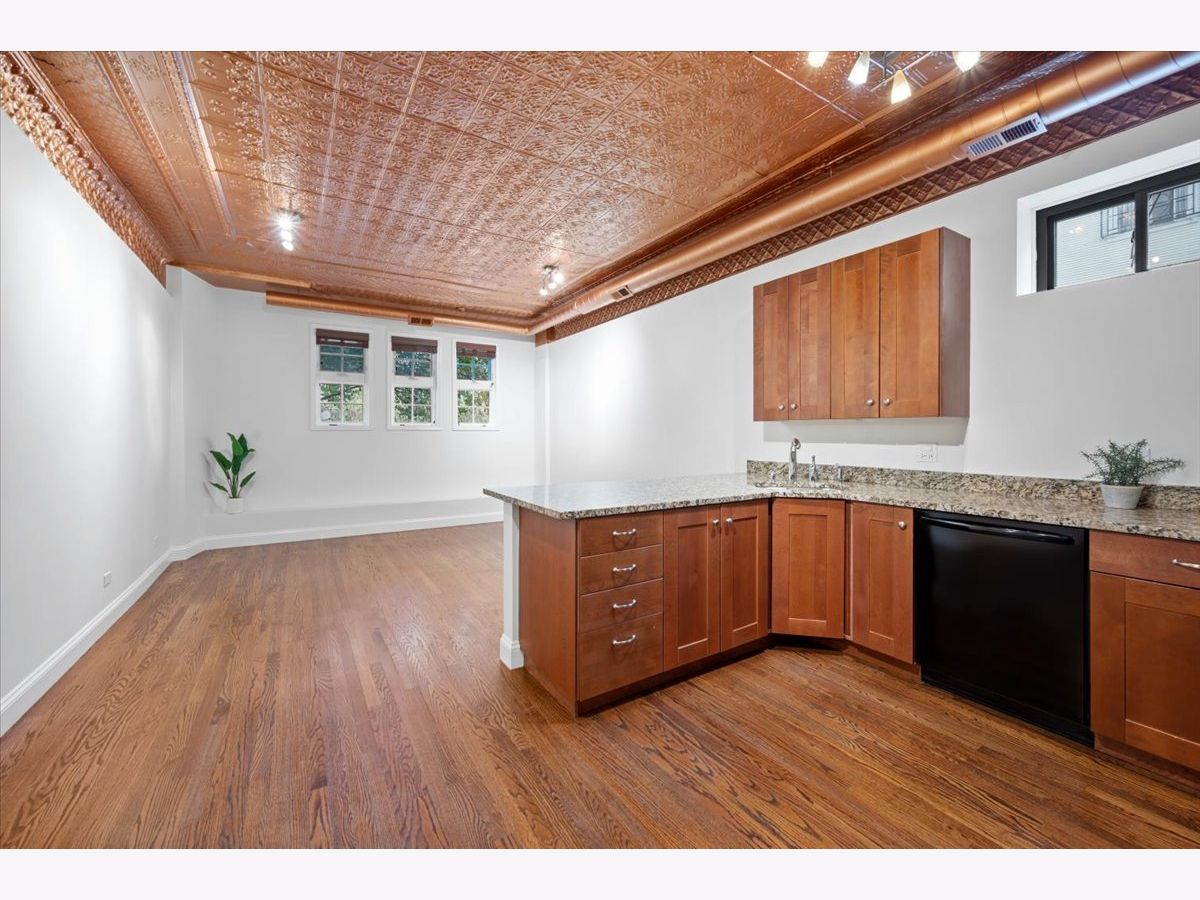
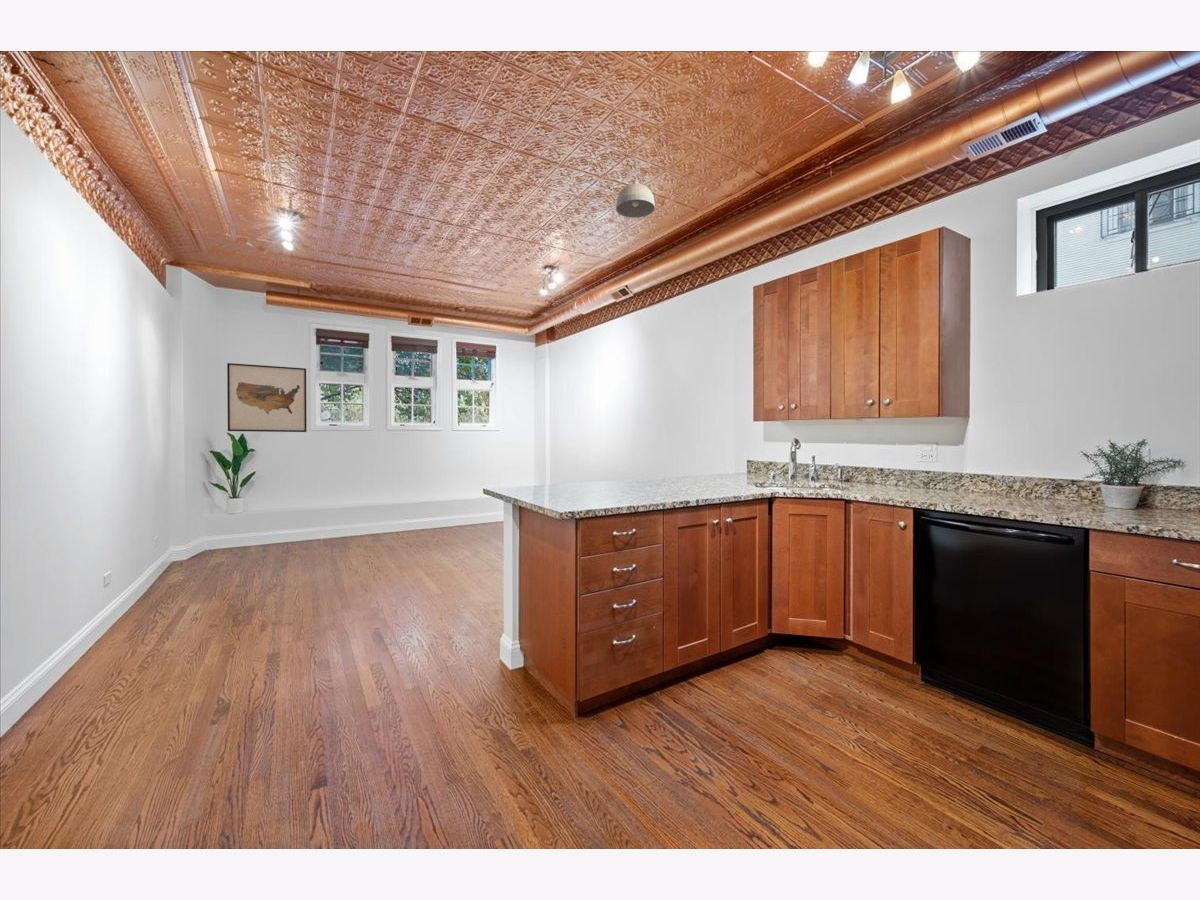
+ wall art [226,362,308,433]
+ pendant light [615,156,656,219]
